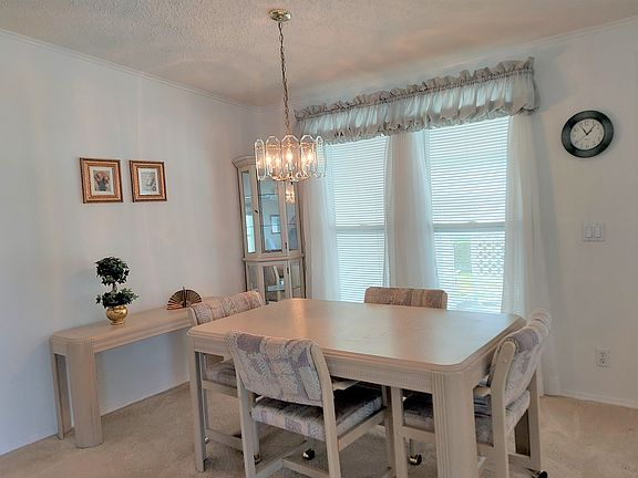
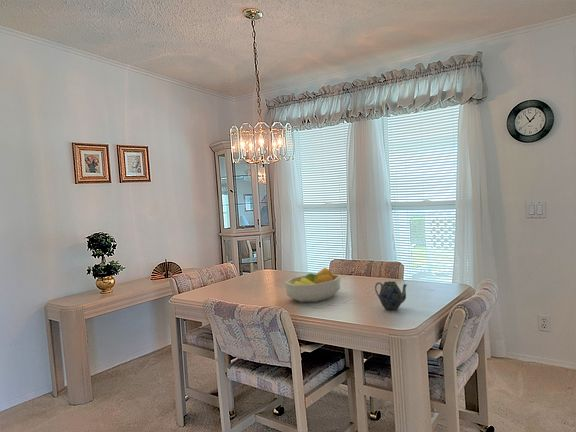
+ fruit bowl [284,267,342,303]
+ teapot [374,280,408,311]
